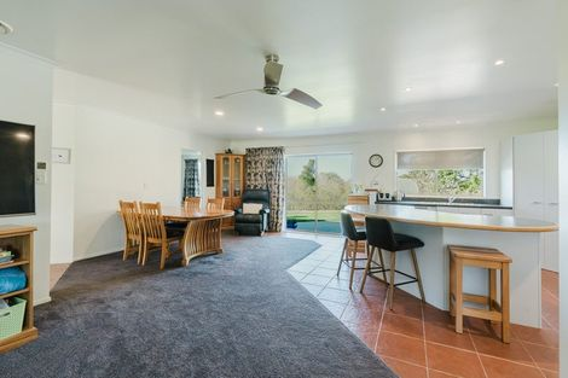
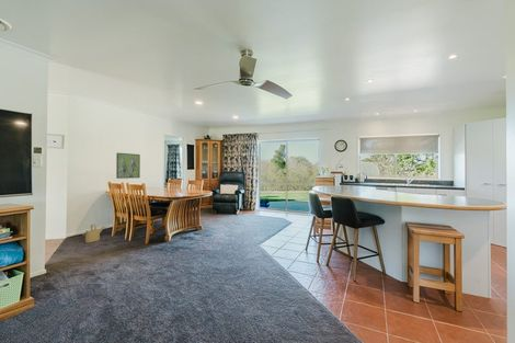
+ watering can [82,224,107,243]
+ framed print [115,152,141,180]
